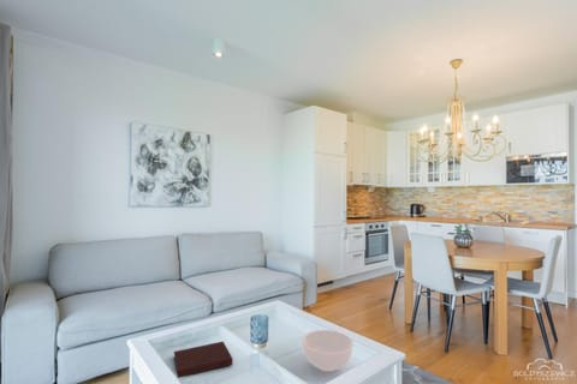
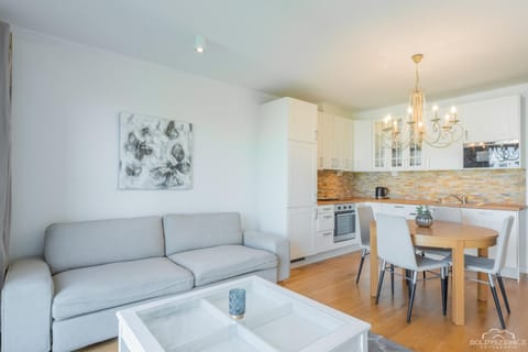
- notebook [173,340,233,379]
- bowl [302,329,355,372]
